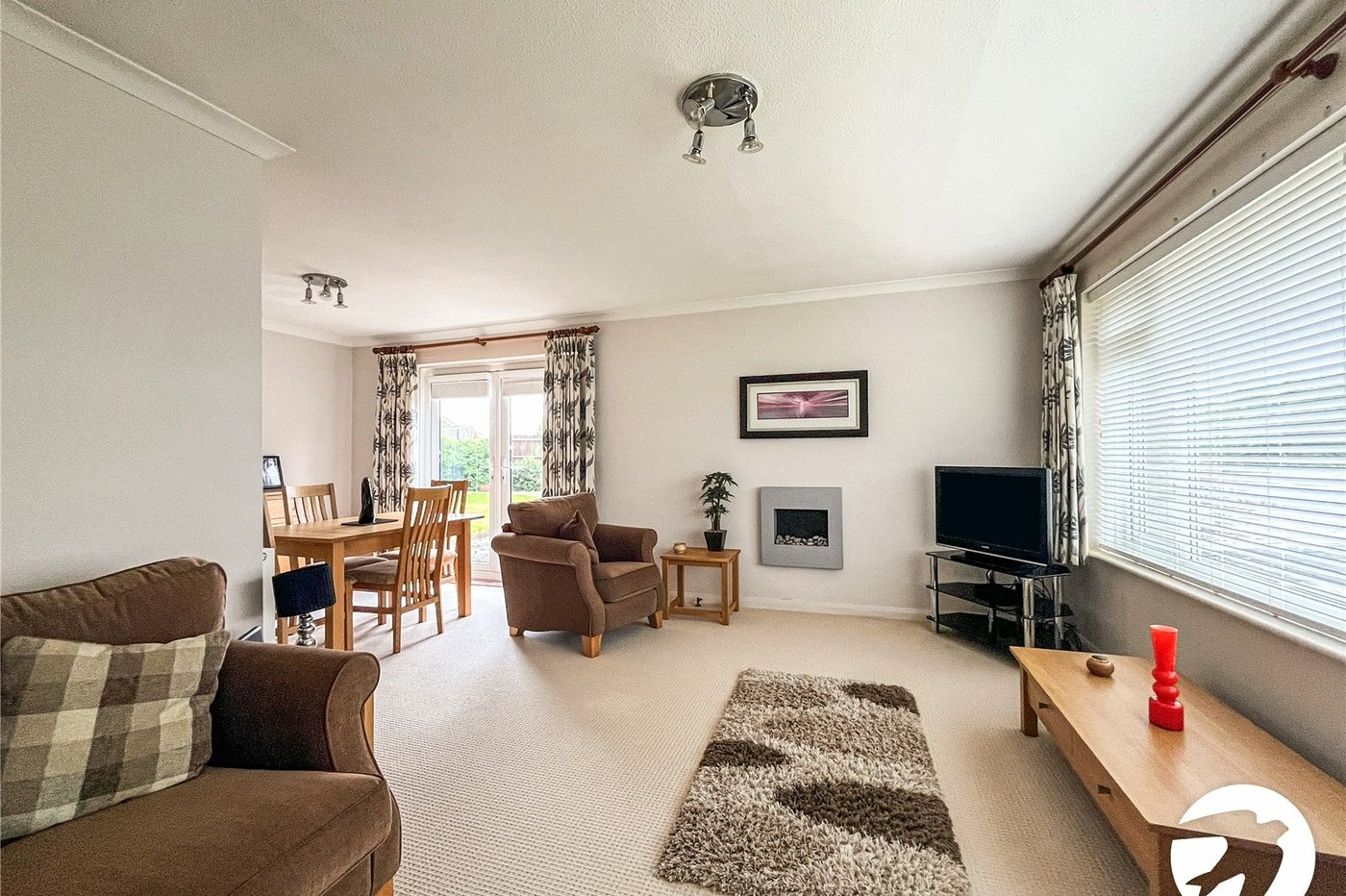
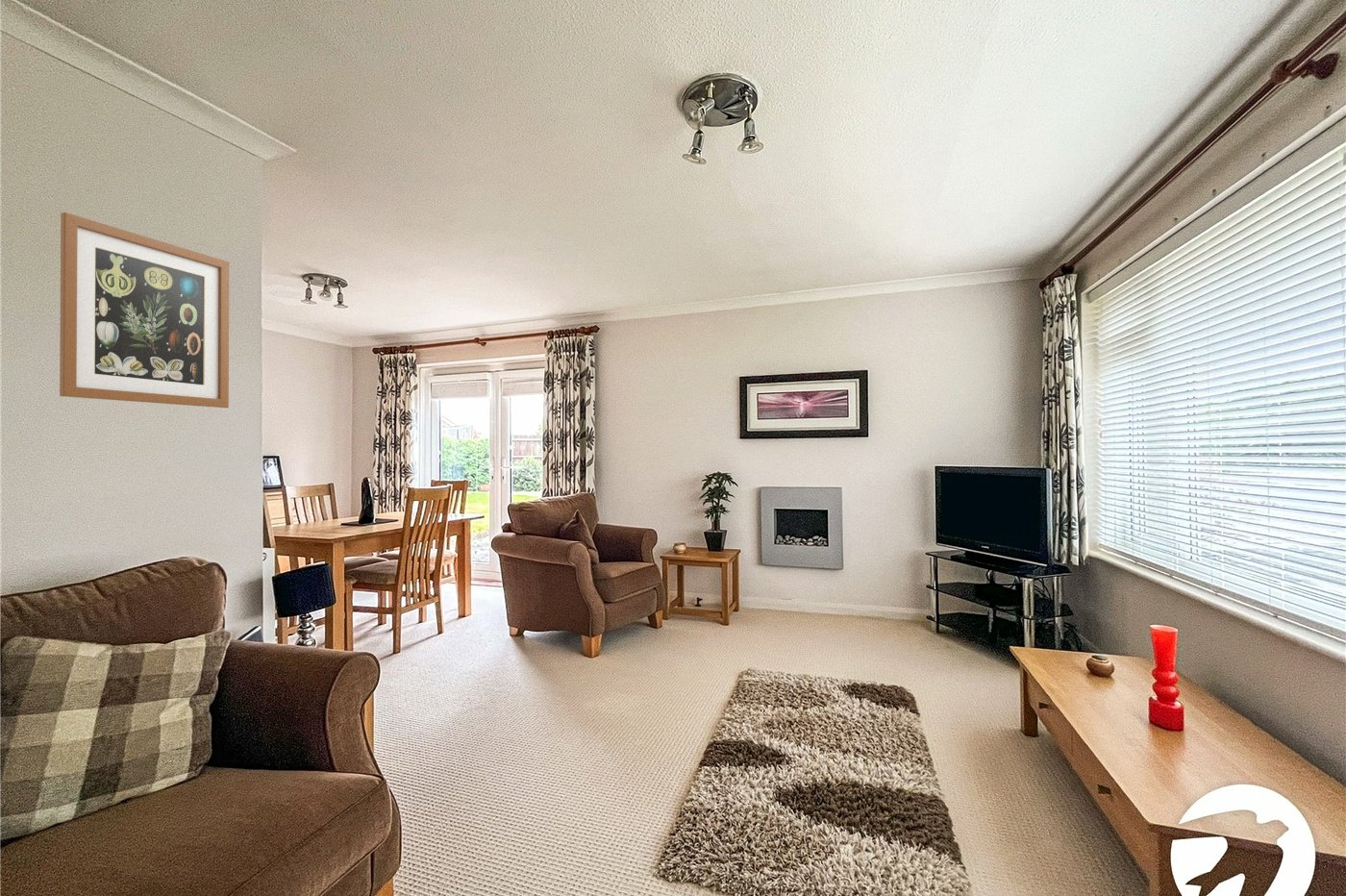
+ wall art [59,212,230,409]
